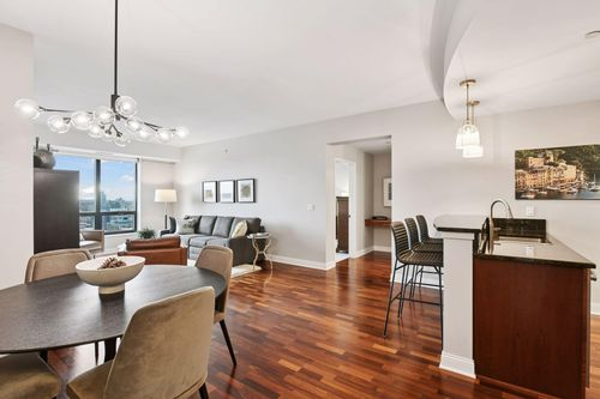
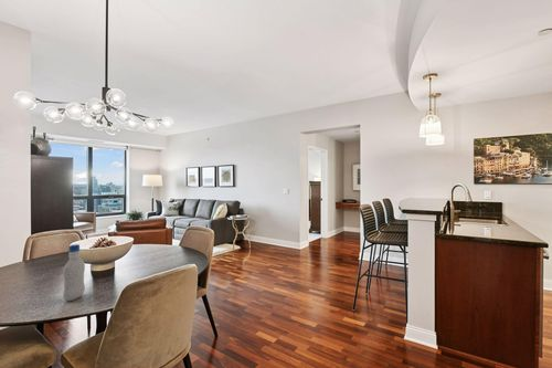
+ bottle [62,243,86,303]
